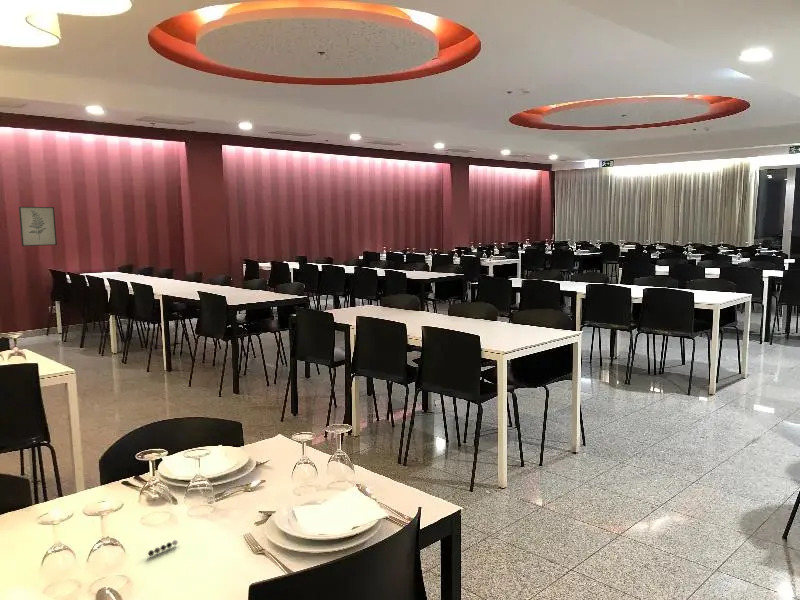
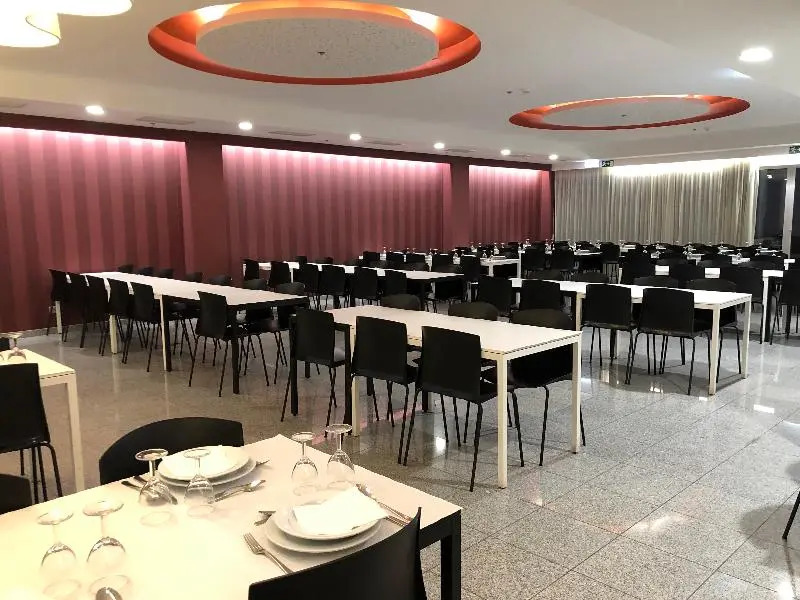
- wall art [18,206,58,247]
- pepper shaker [147,539,179,557]
